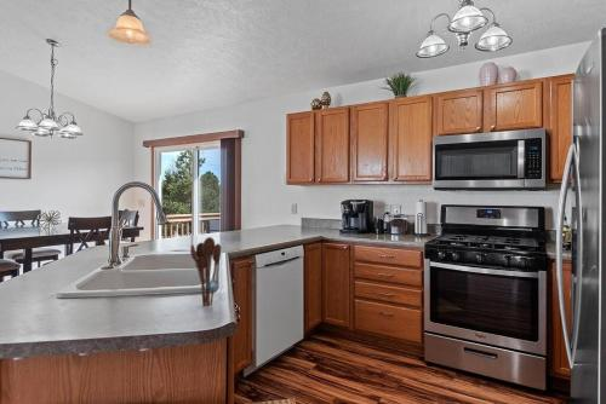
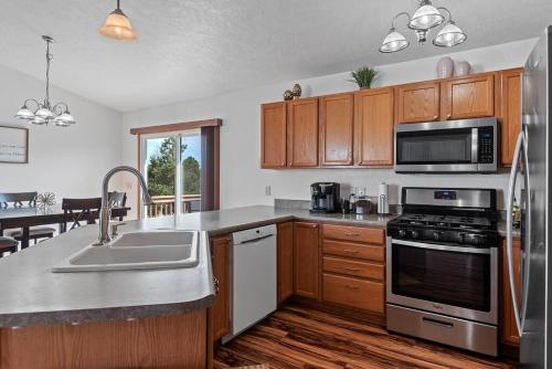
- utensil holder [189,236,223,308]
